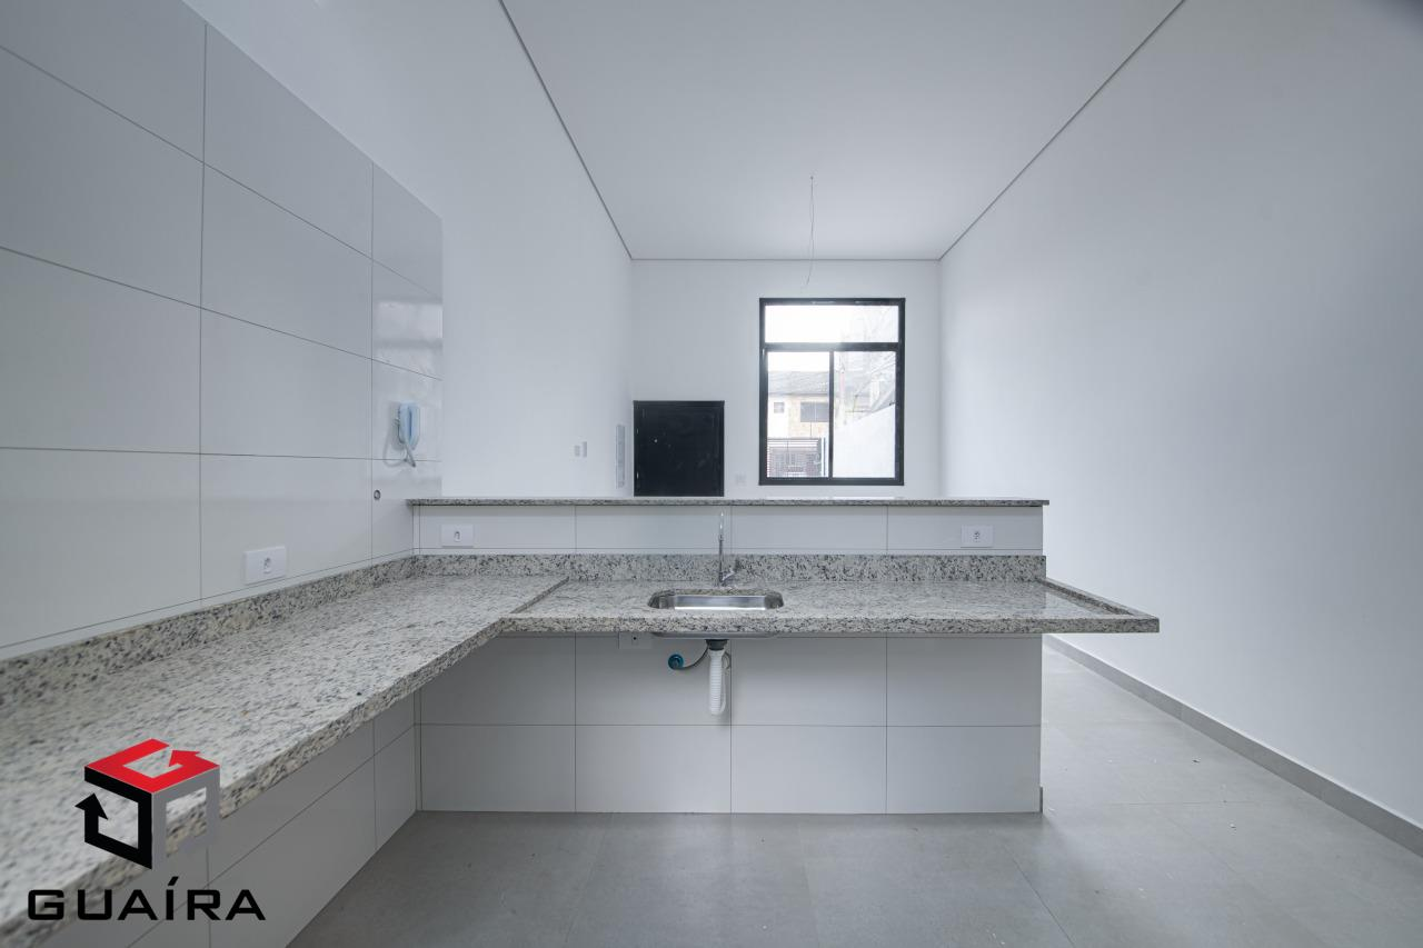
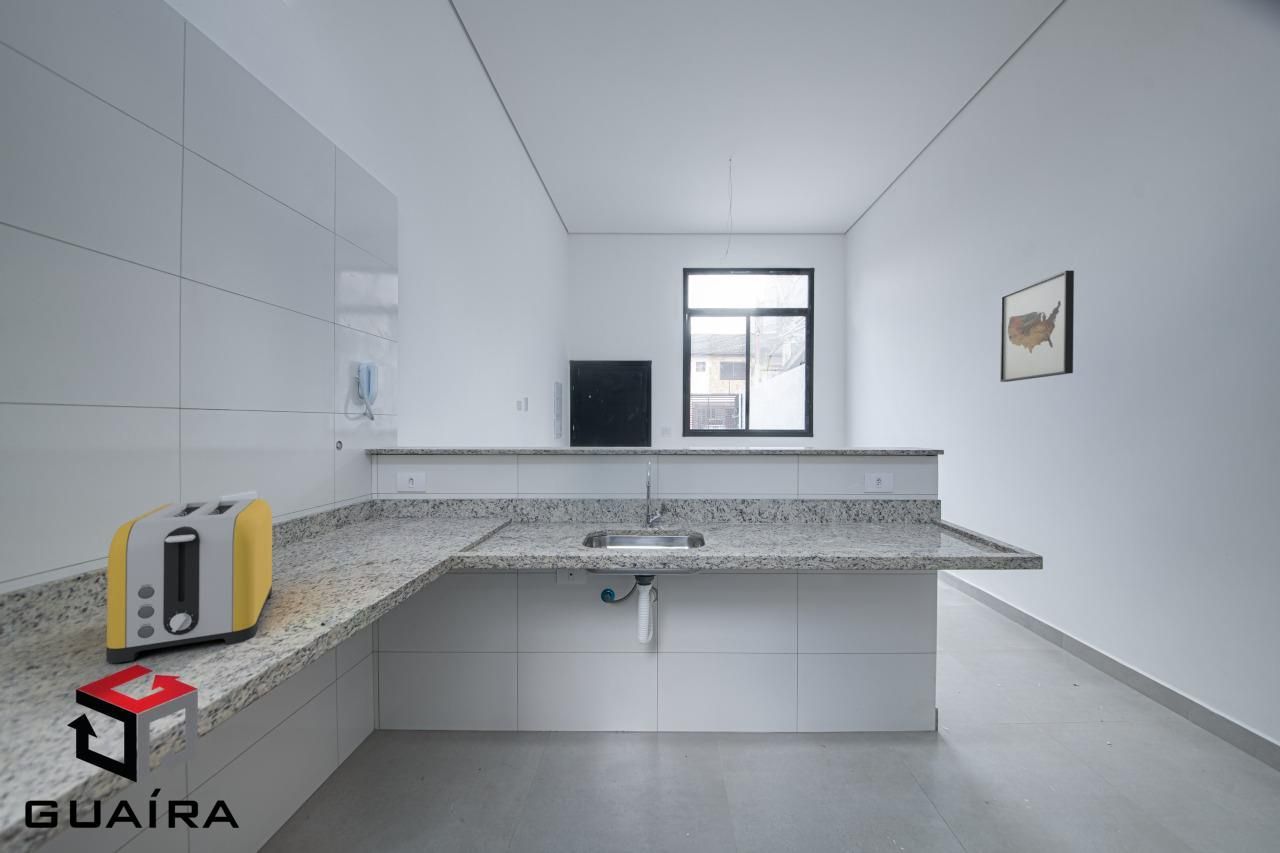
+ toaster [106,498,273,664]
+ wall art [999,270,1075,383]
